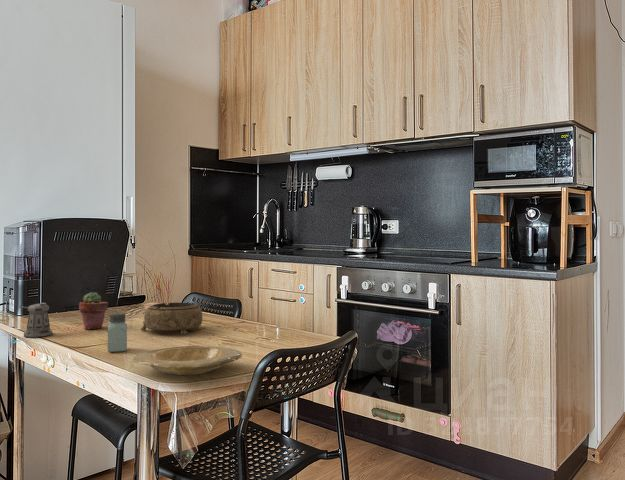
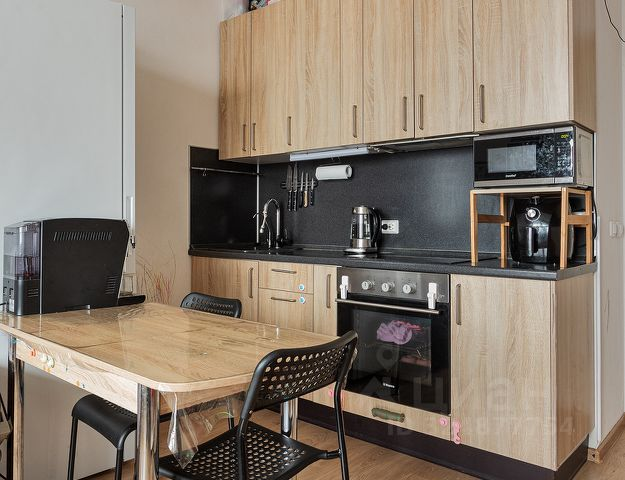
- decorative bowl [140,302,203,335]
- plate [132,345,243,376]
- potted succulent [78,291,109,330]
- saltshaker [107,312,128,353]
- pepper shaker [19,302,53,338]
